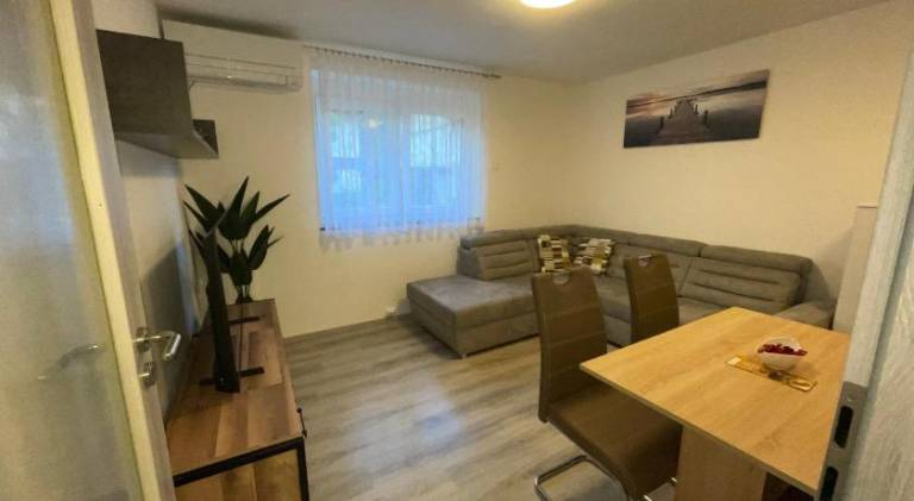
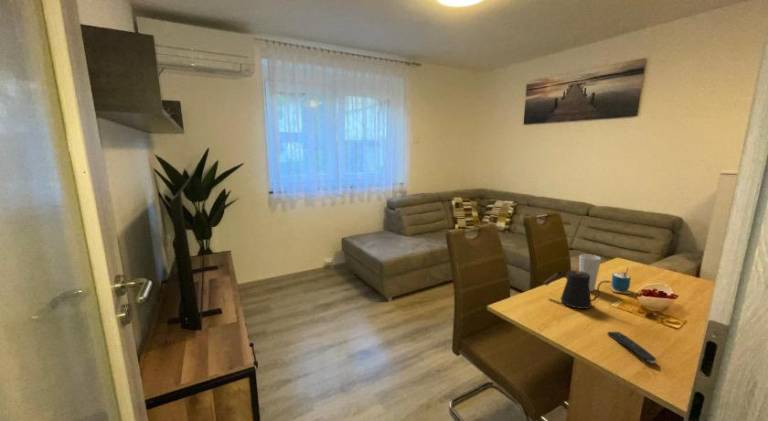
+ cup [578,253,602,292]
+ cup [608,266,632,295]
+ kettle [543,269,612,310]
+ remote control [607,331,657,365]
